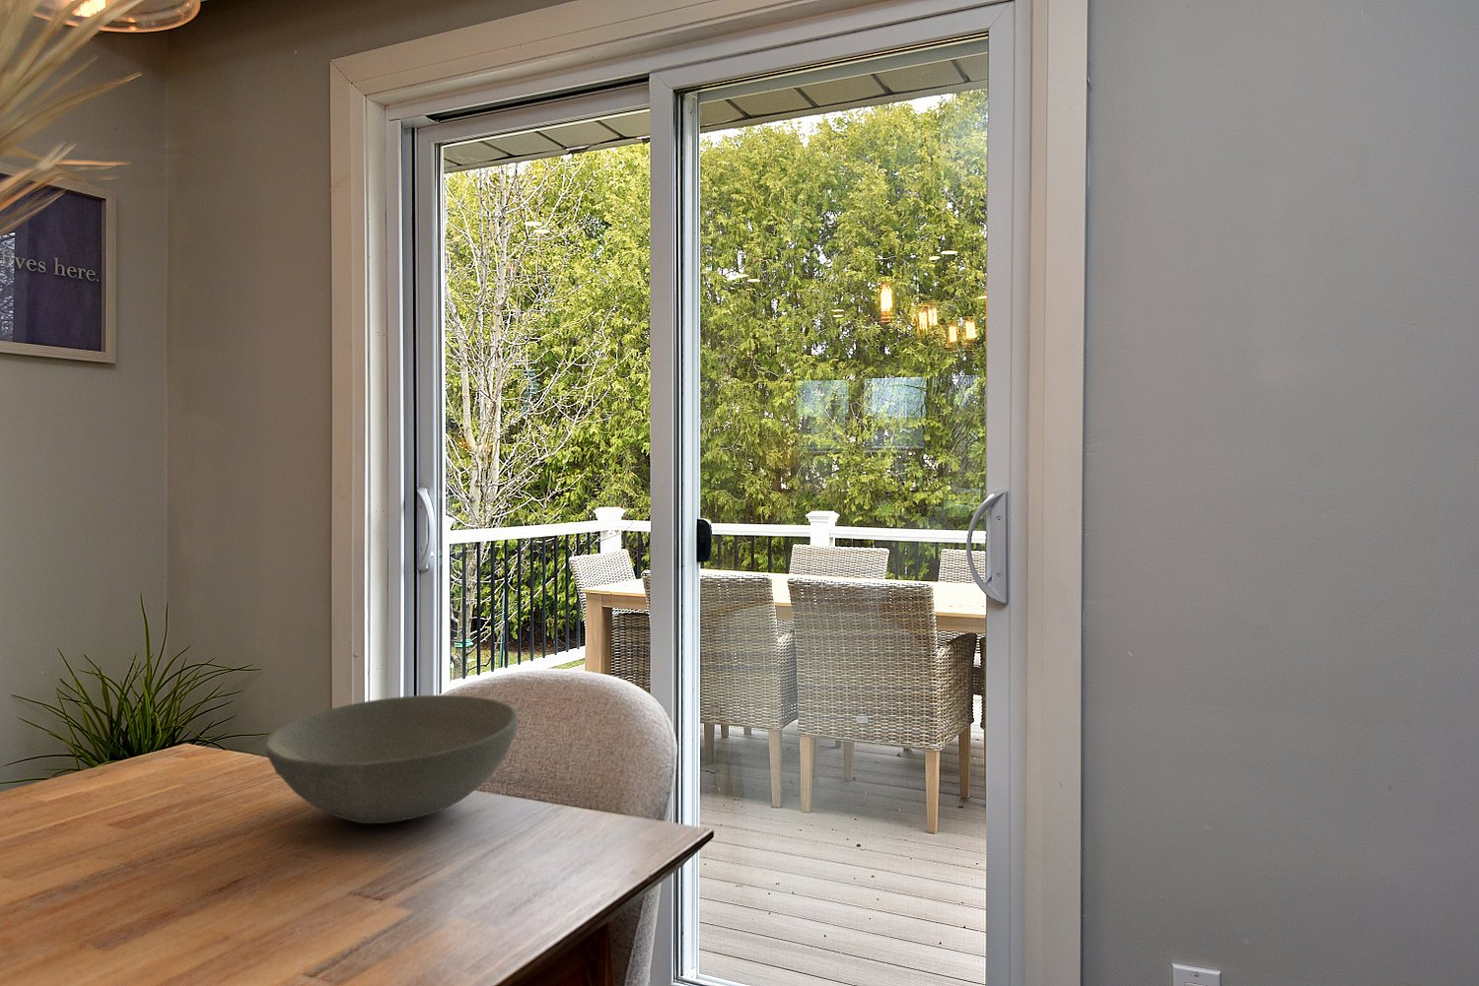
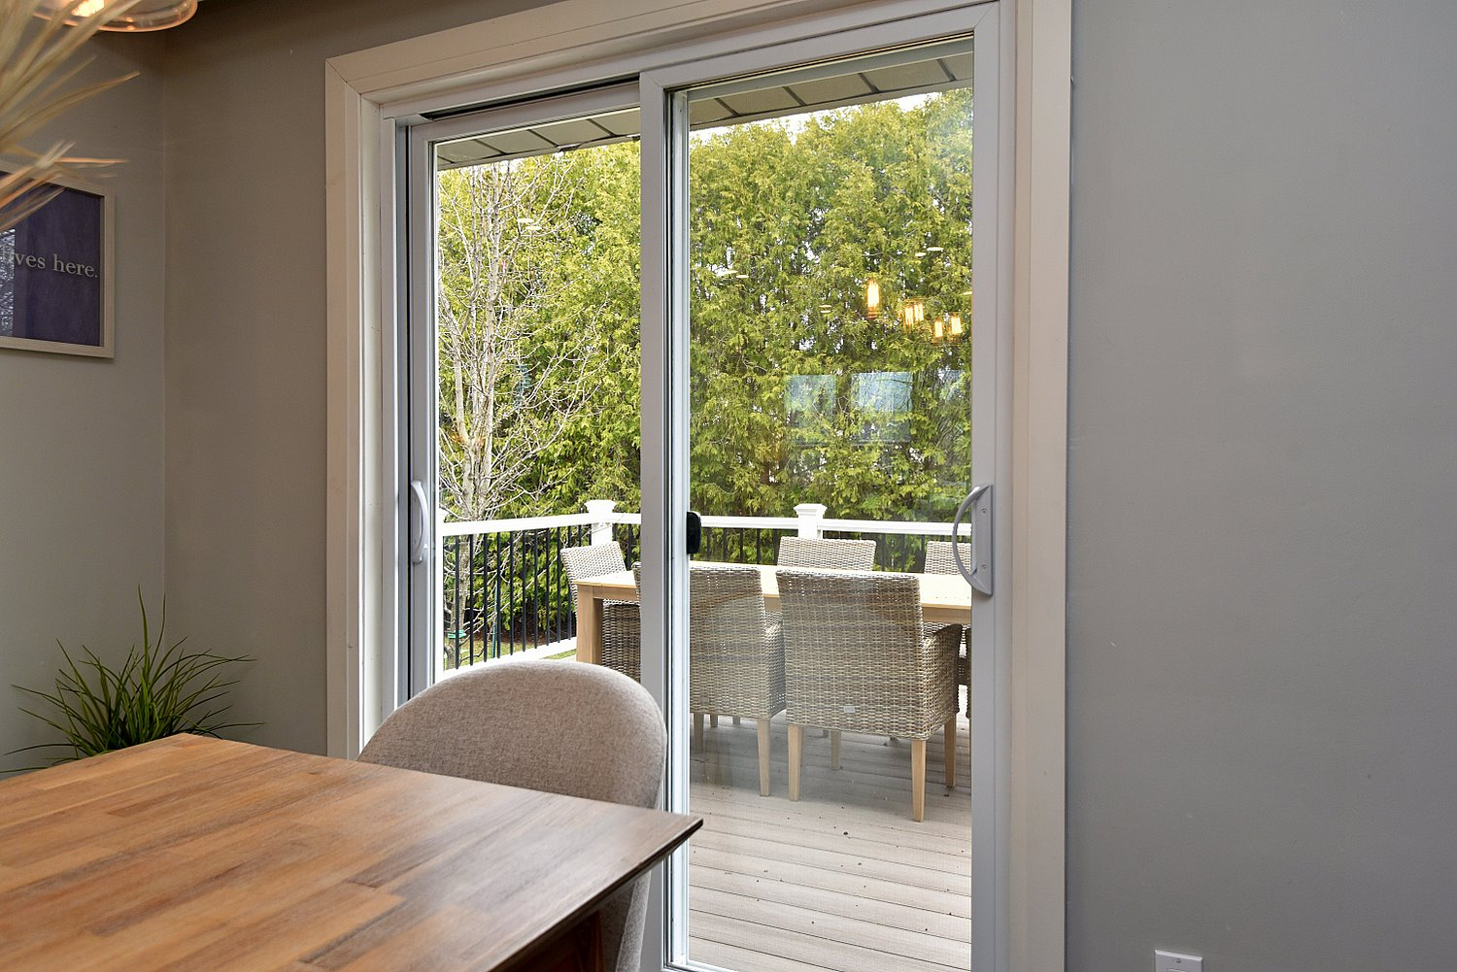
- bowl [263,694,519,824]
